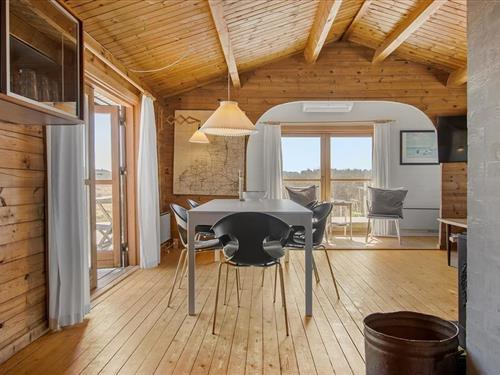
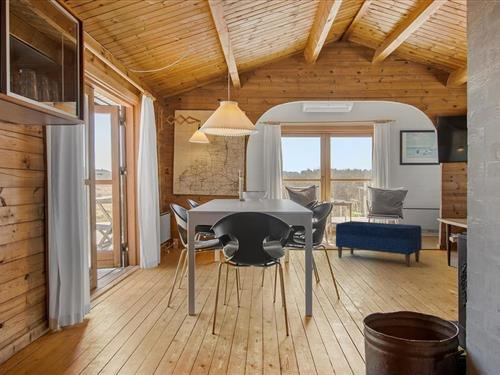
+ bench [335,220,423,268]
